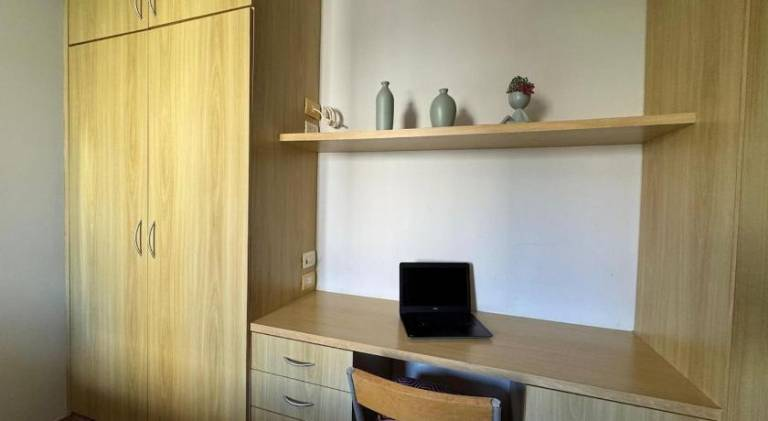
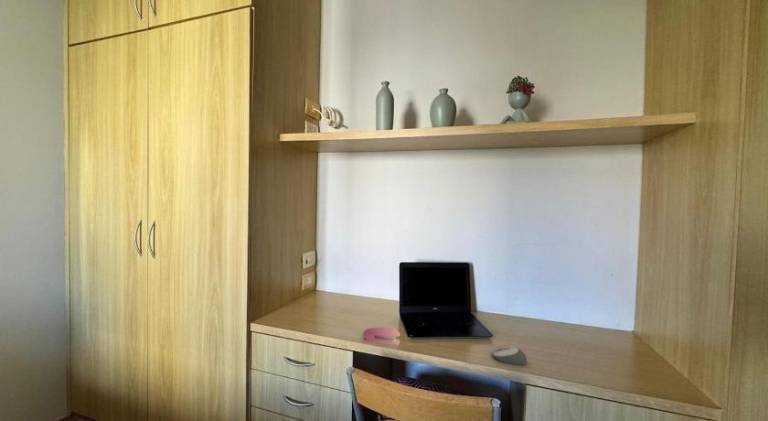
+ stapler [362,327,401,346]
+ computer mouse [492,346,528,366]
